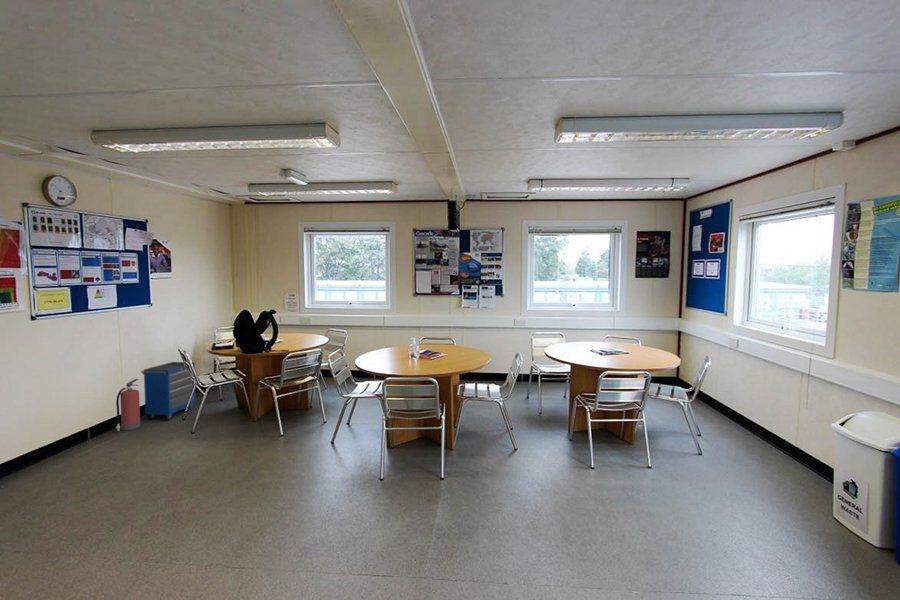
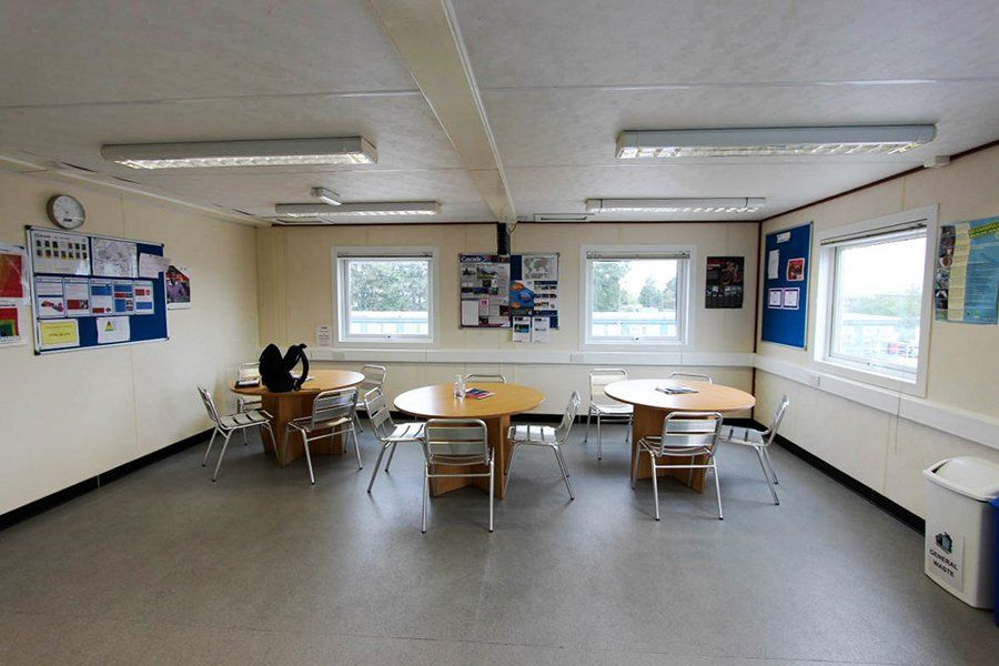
- cabinet [140,361,197,421]
- fire extinguisher [115,378,142,432]
